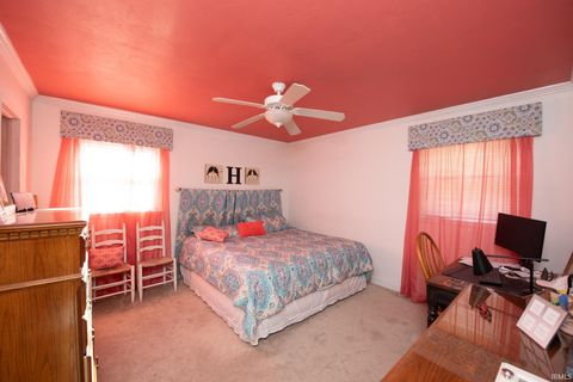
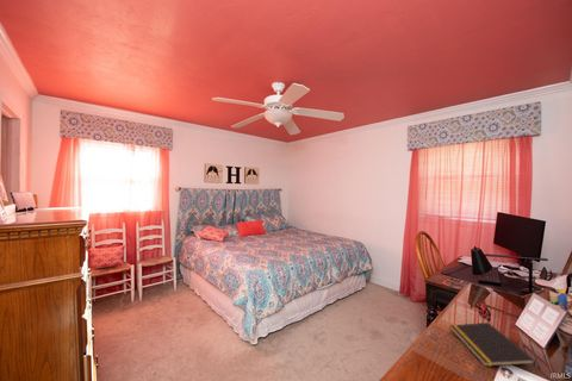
+ notepad [449,321,536,368]
